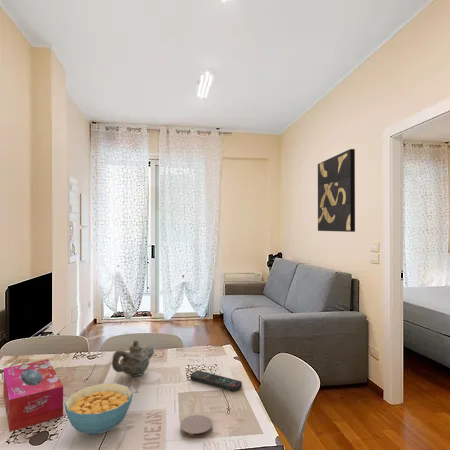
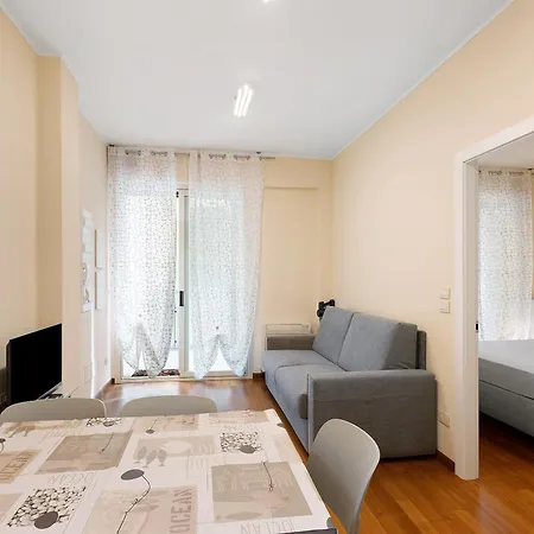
- remote control [189,370,243,392]
- wall art [317,148,356,233]
- cereal bowl [64,382,134,435]
- coaster [180,414,213,439]
- teapot [111,339,155,378]
- tissue box [2,358,64,433]
